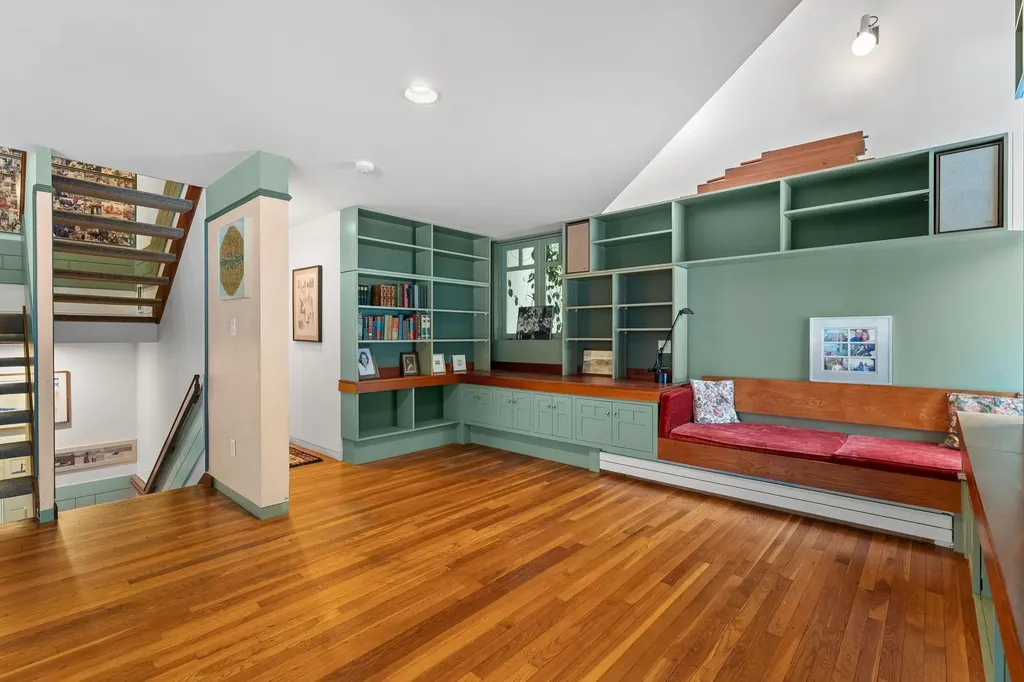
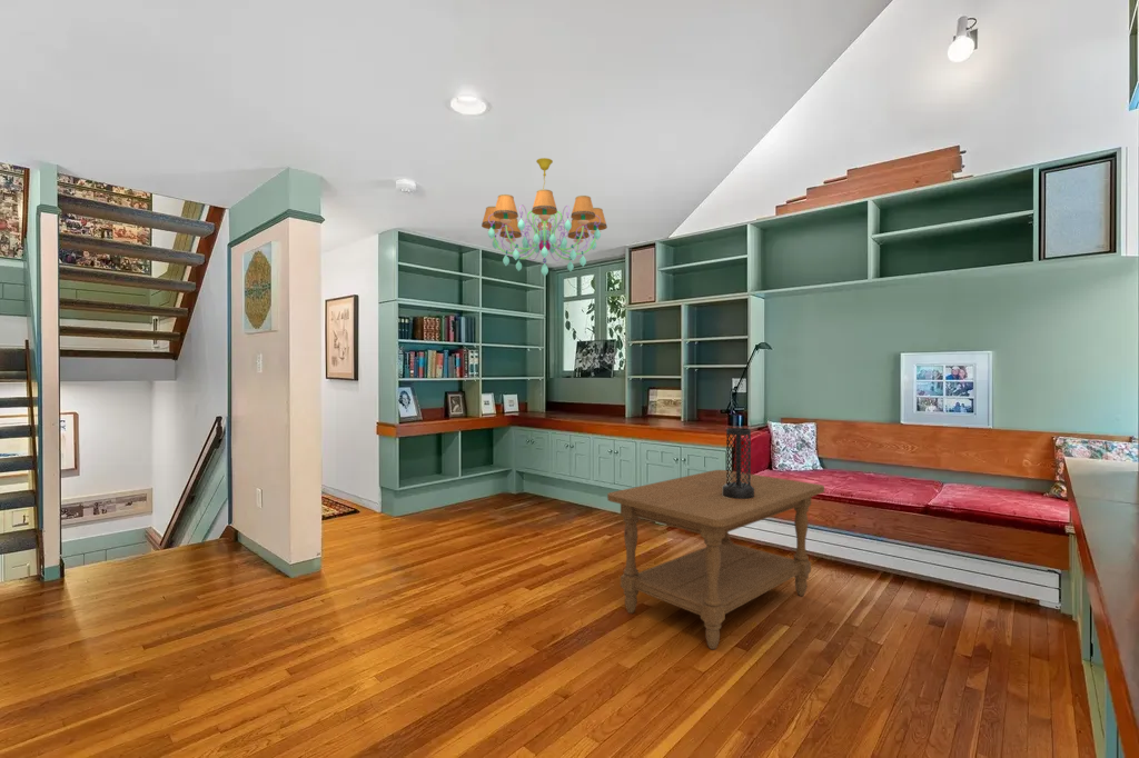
+ vase [723,427,754,499]
+ coffee table [606,469,825,650]
+ chandelier [481,157,608,278]
